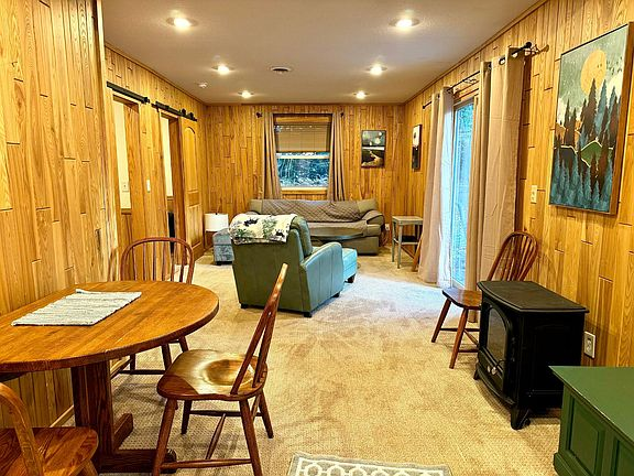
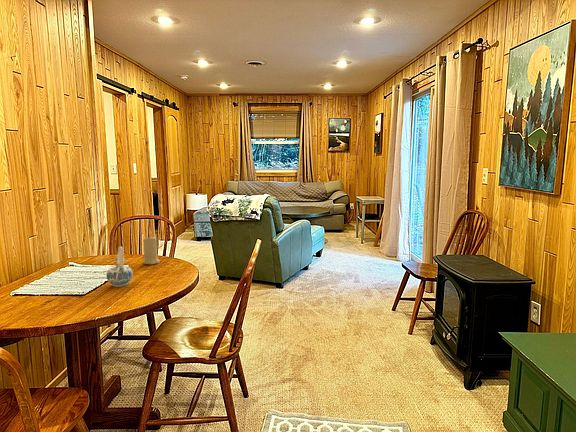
+ ceramic pitcher [106,246,134,288]
+ candle [142,236,161,265]
